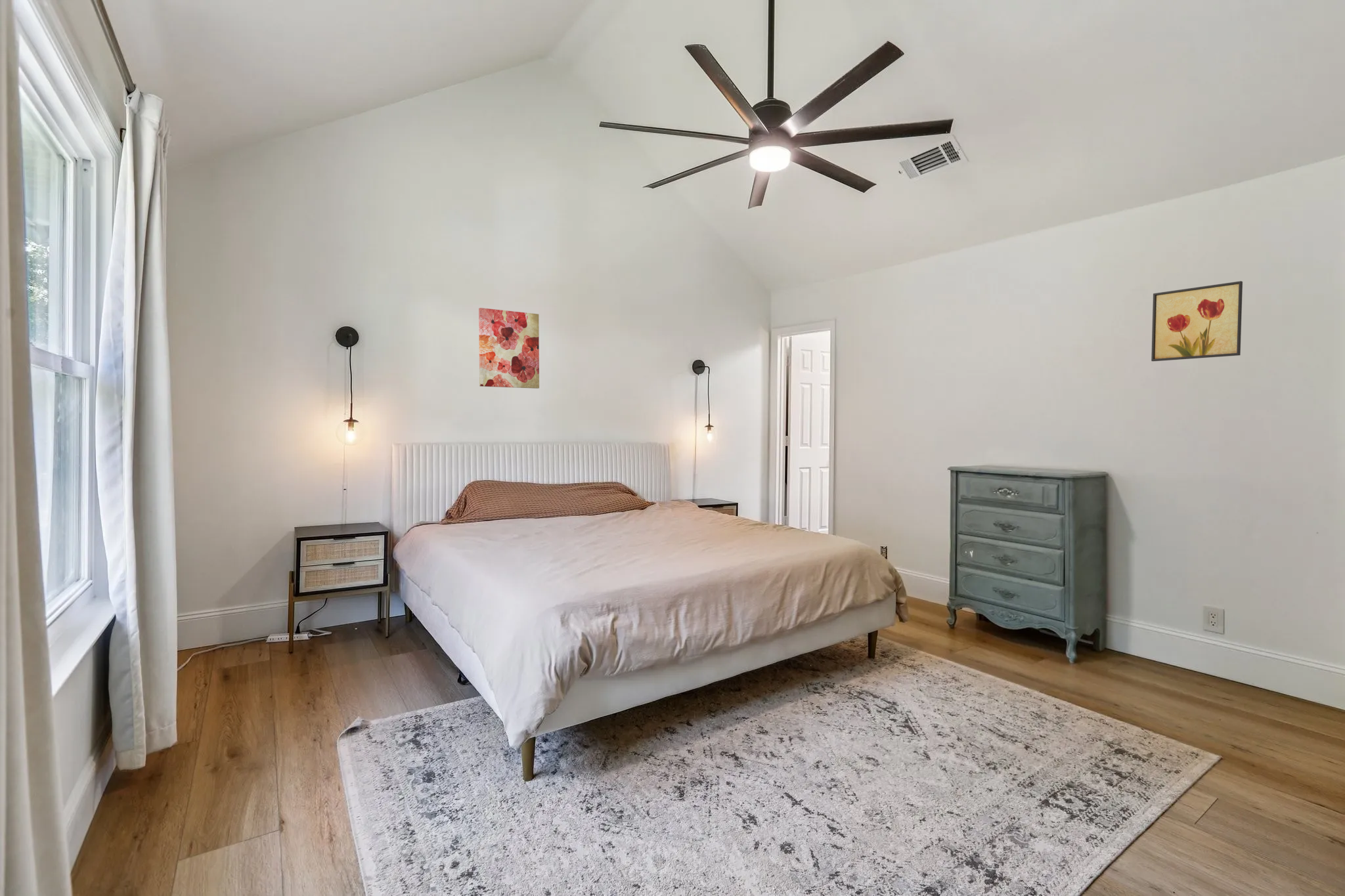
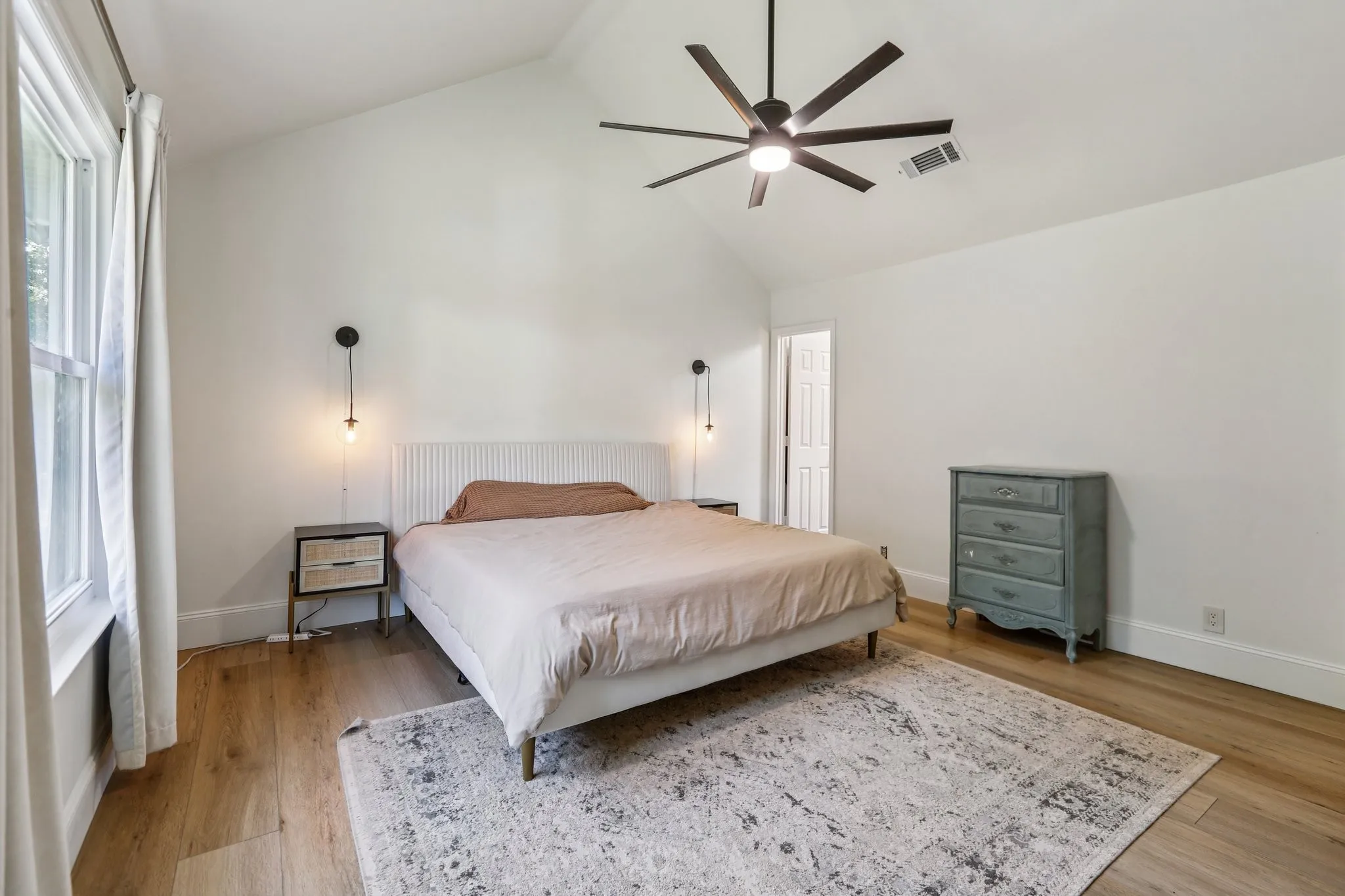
- wall art [478,307,540,389]
- wall art [1151,280,1243,362]
